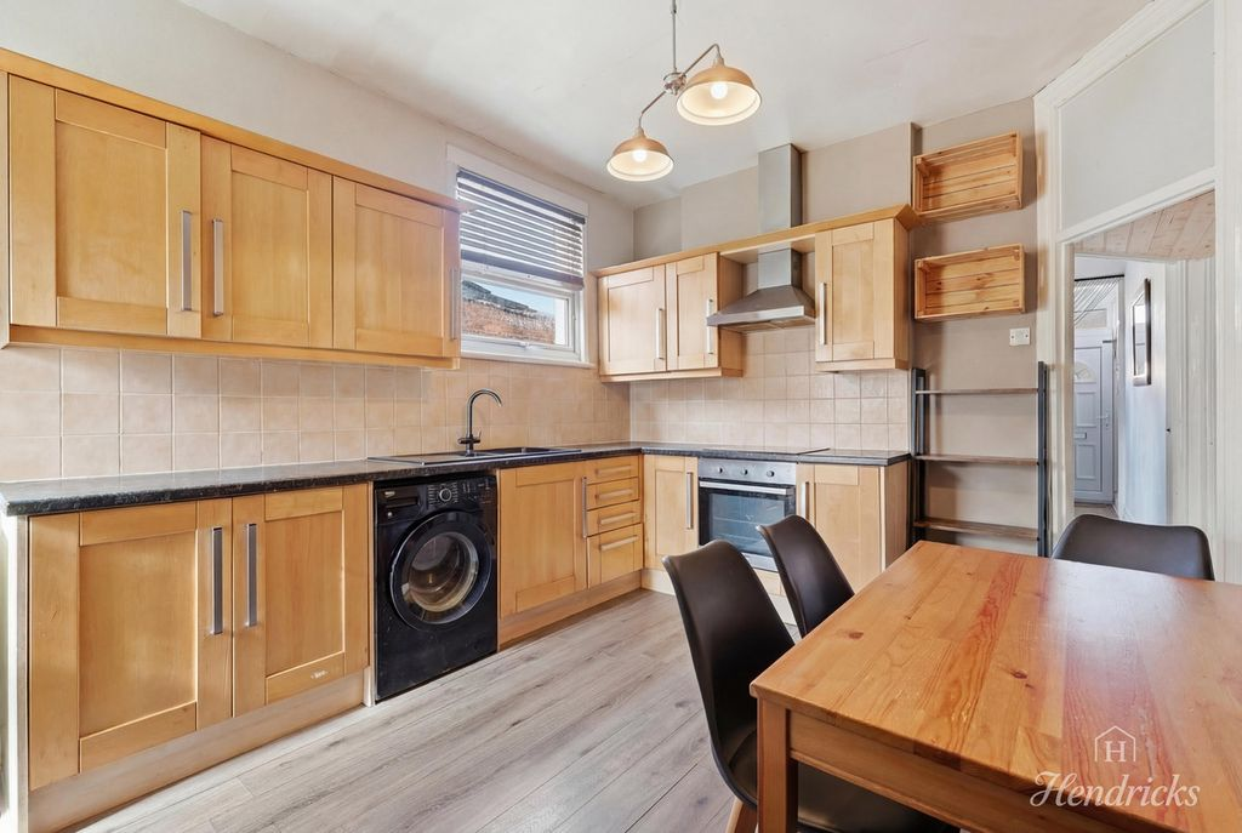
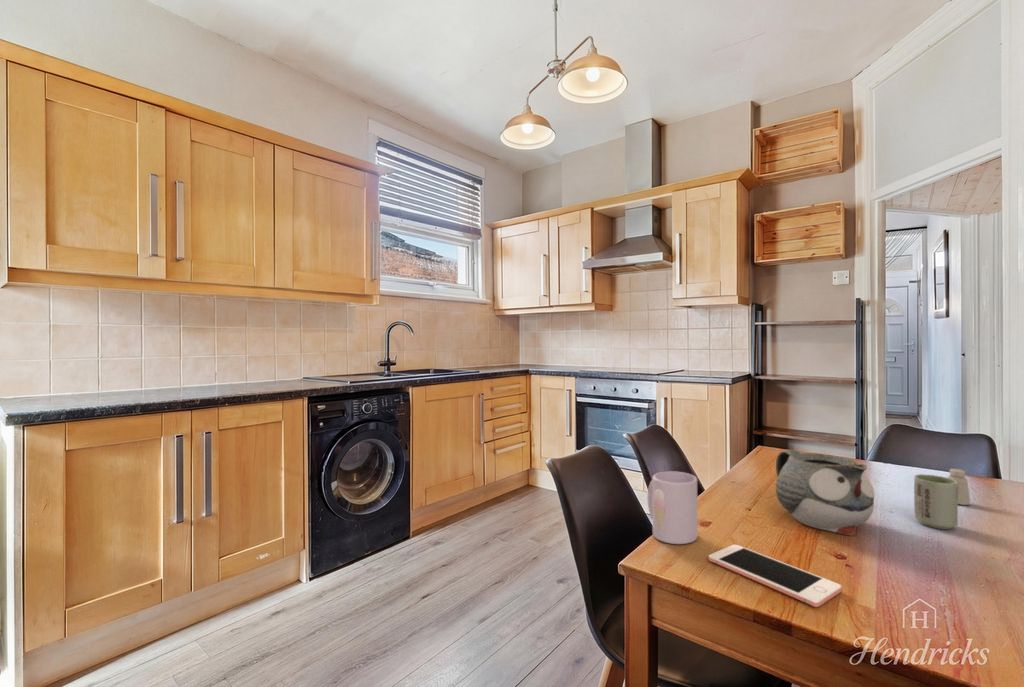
+ saltshaker [947,468,971,506]
+ cell phone [707,544,843,608]
+ mug [646,470,698,545]
+ cup [913,473,959,530]
+ teapot [774,449,875,536]
